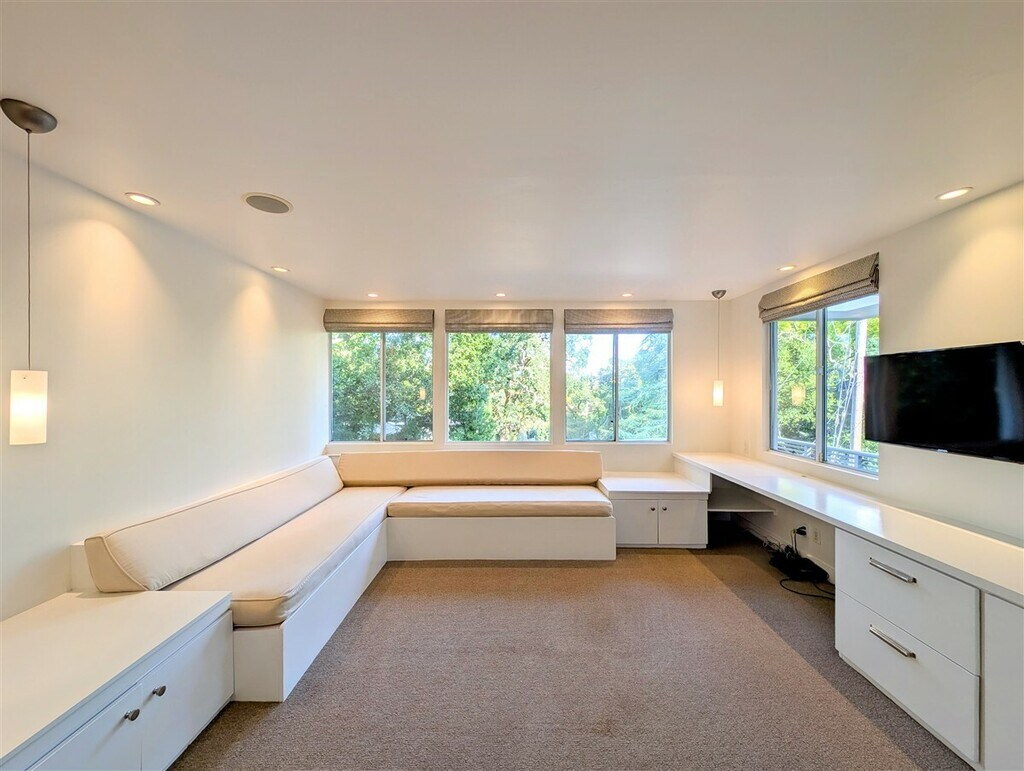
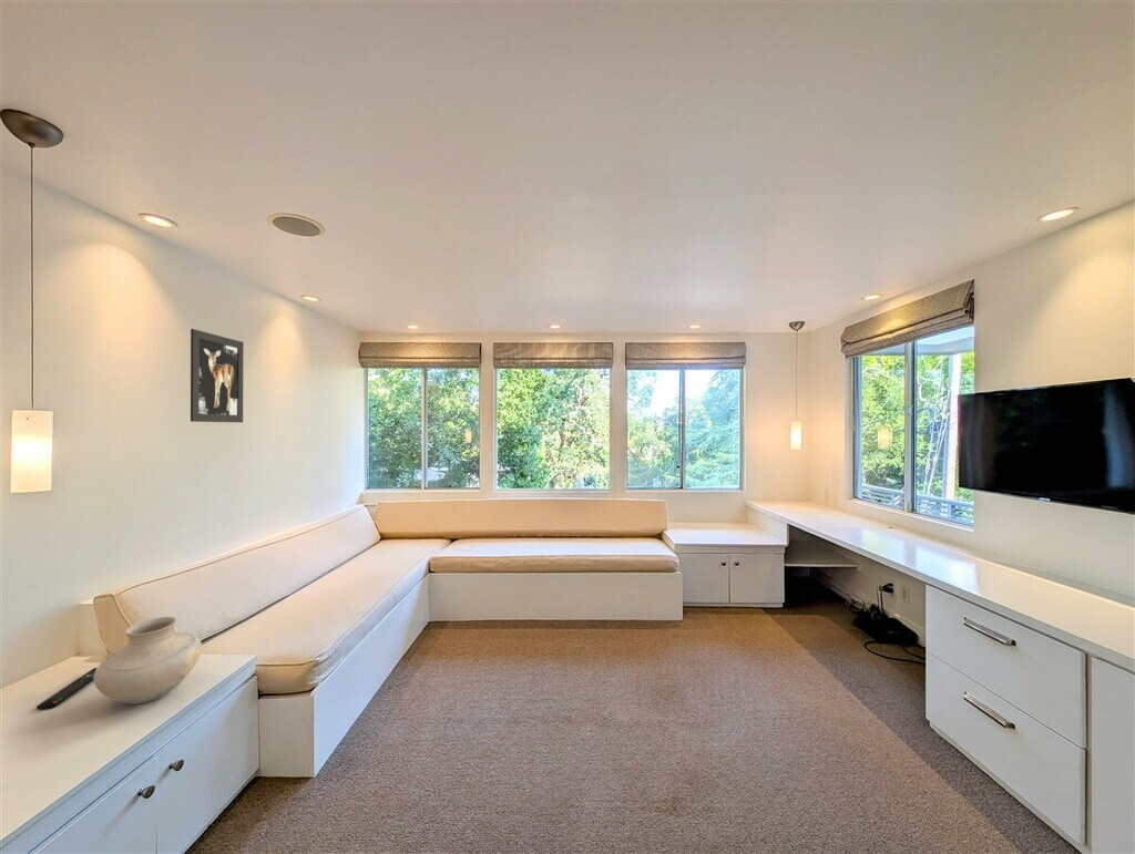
+ vase [93,616,203,706]
+ remote control [35,667,98,711]
+ wall art [190,328,244,423]
